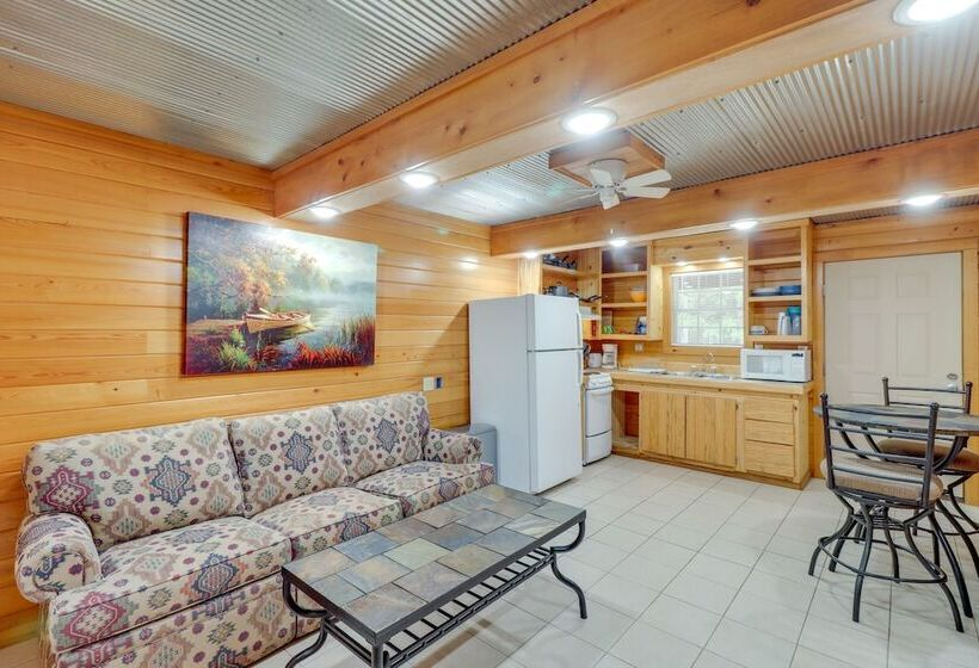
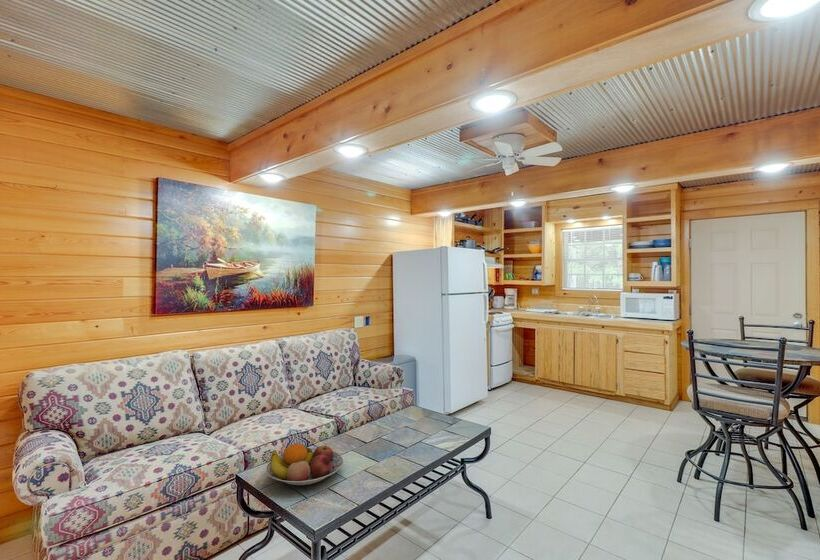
+ fruit bowl [265,443,344,486]
